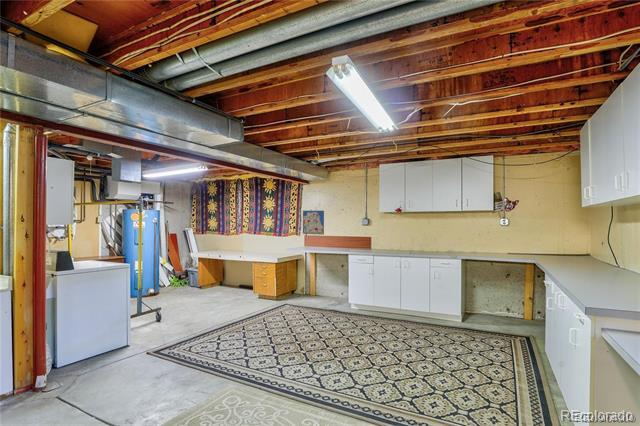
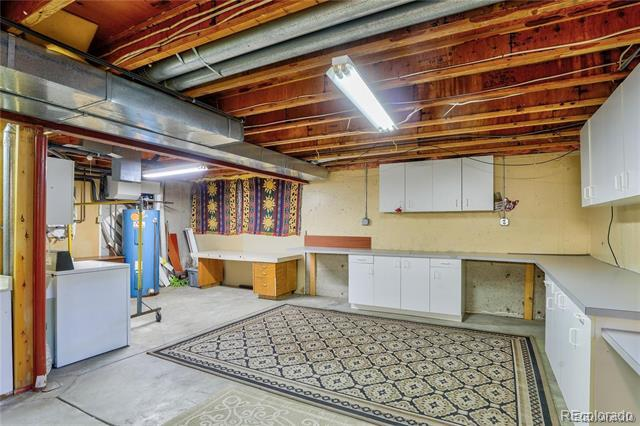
- wall art [302,210,325,236]
